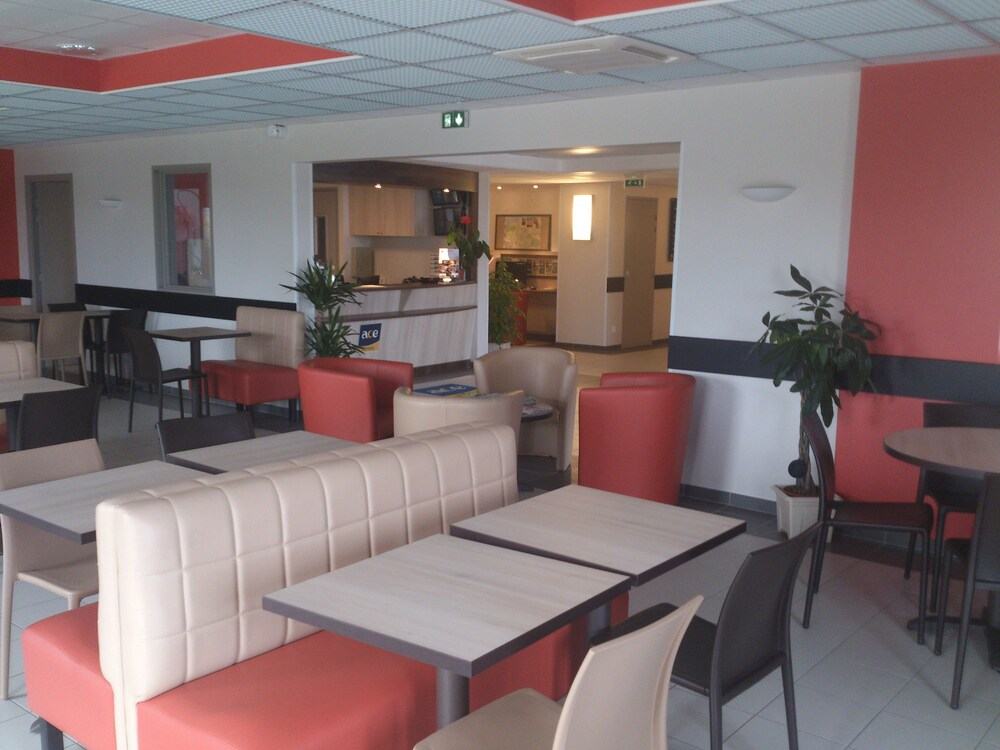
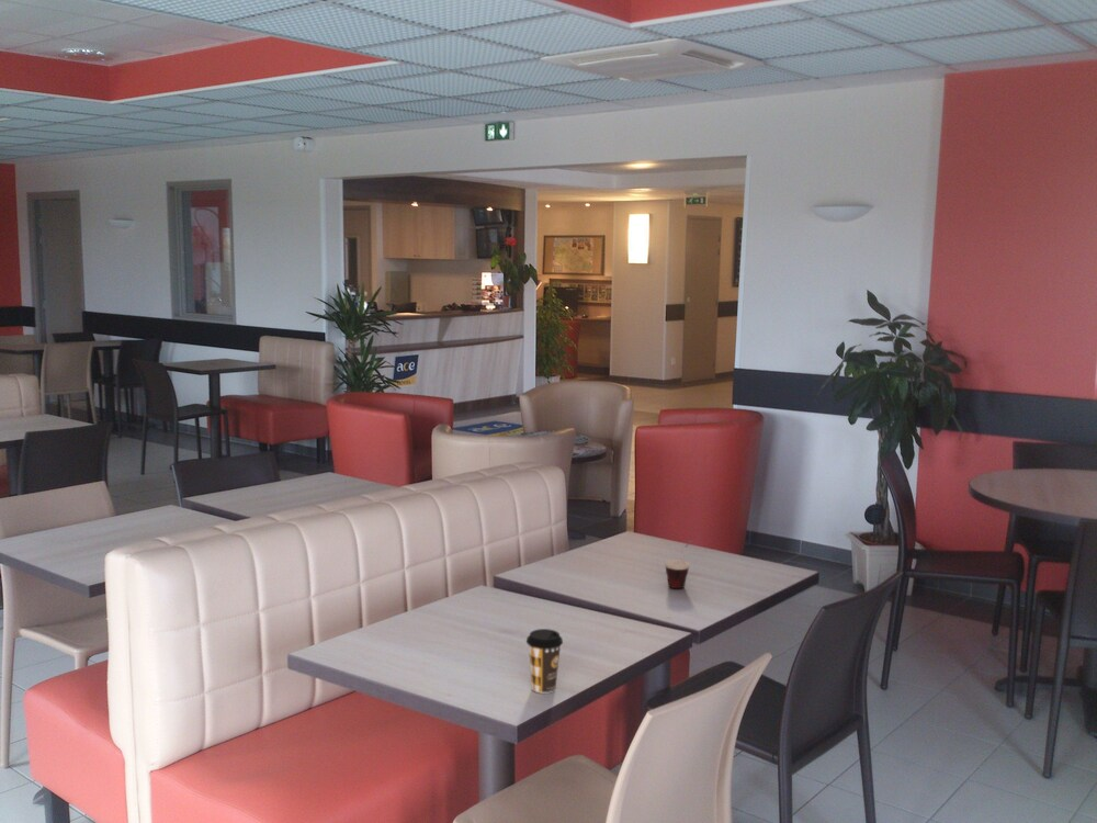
+ cup [664,539,693,589]
+ coffee cup [525,628,564,695]
